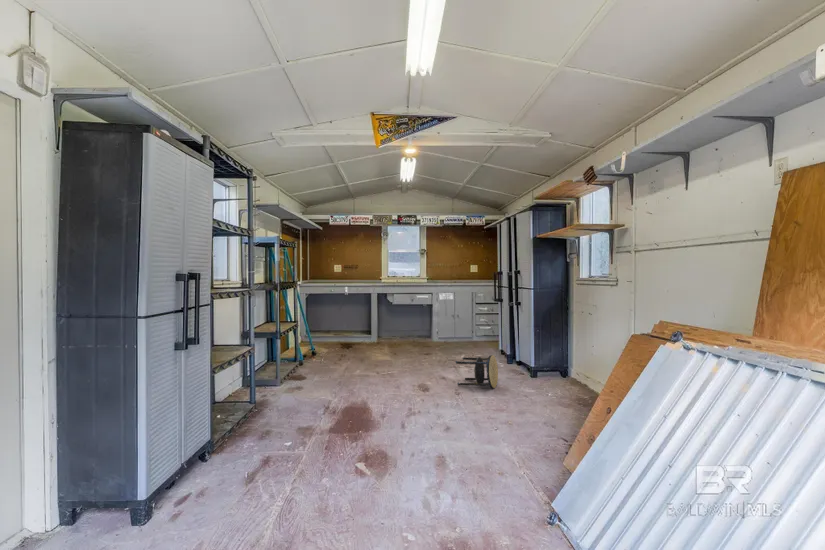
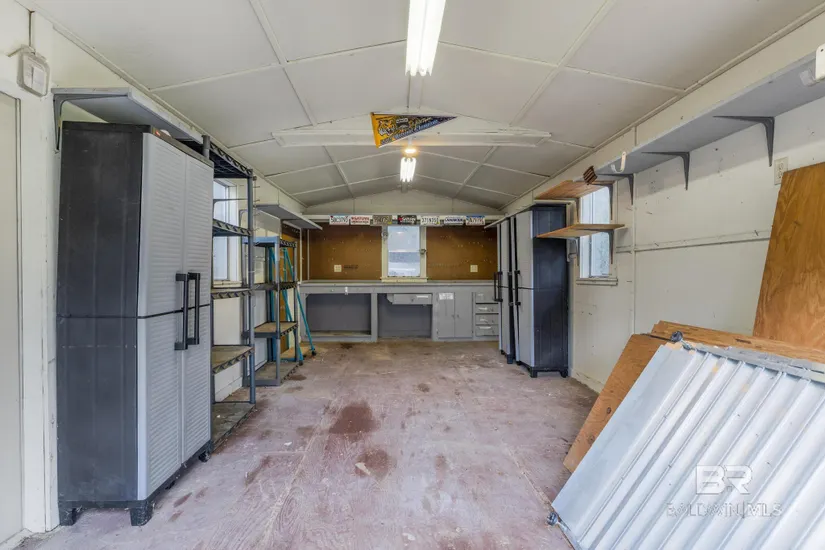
- stool [455,354,499,389]
